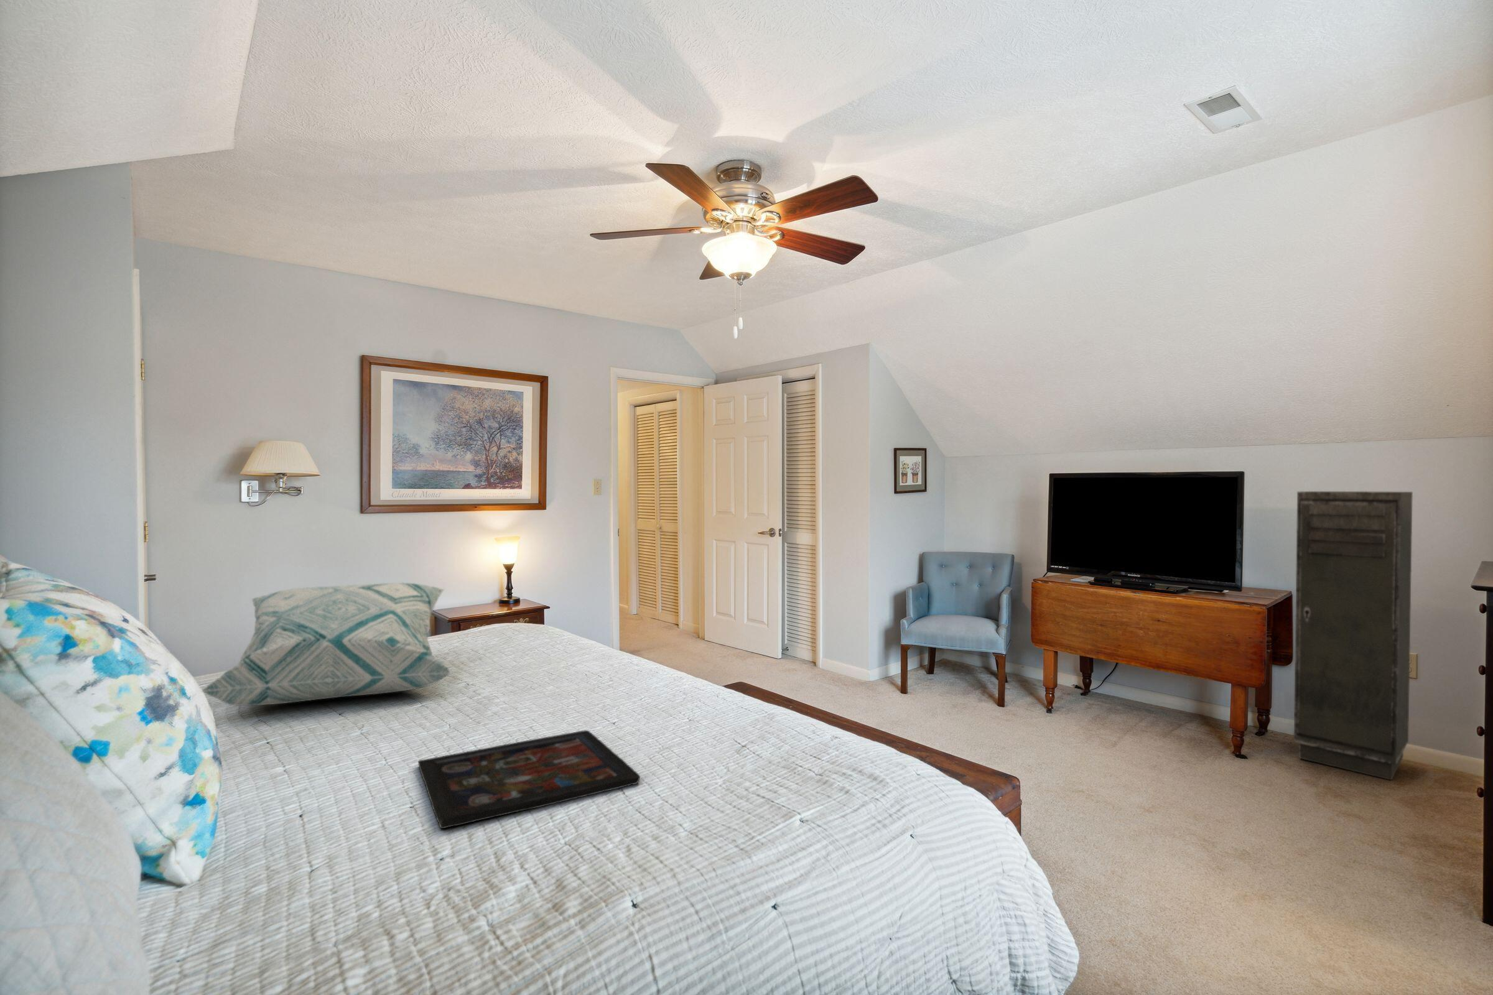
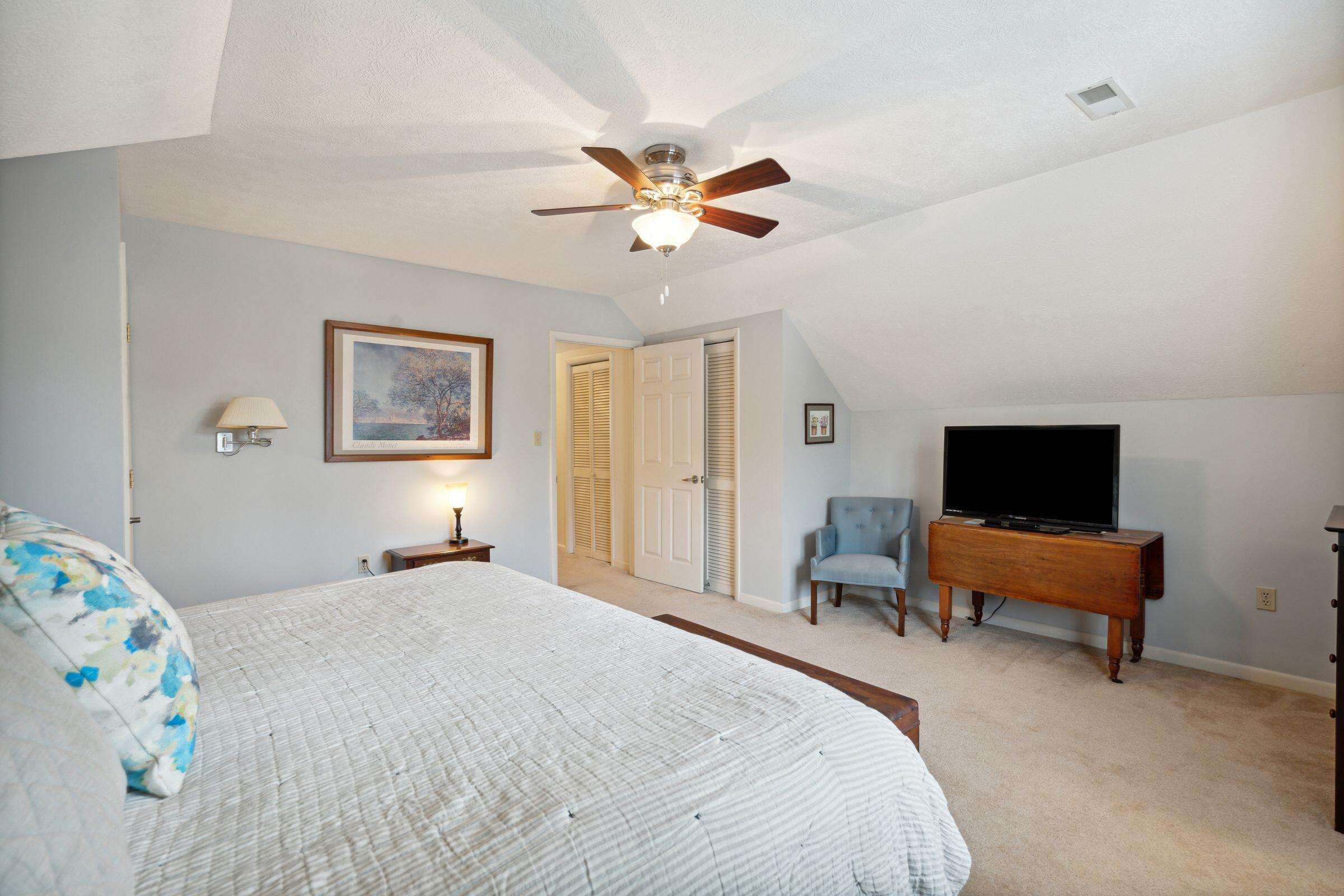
- decorative tray [418,730,641,828]
- storage cabinet [1293,491,1413,781]
- decorative pillow [201,582,453,706]
